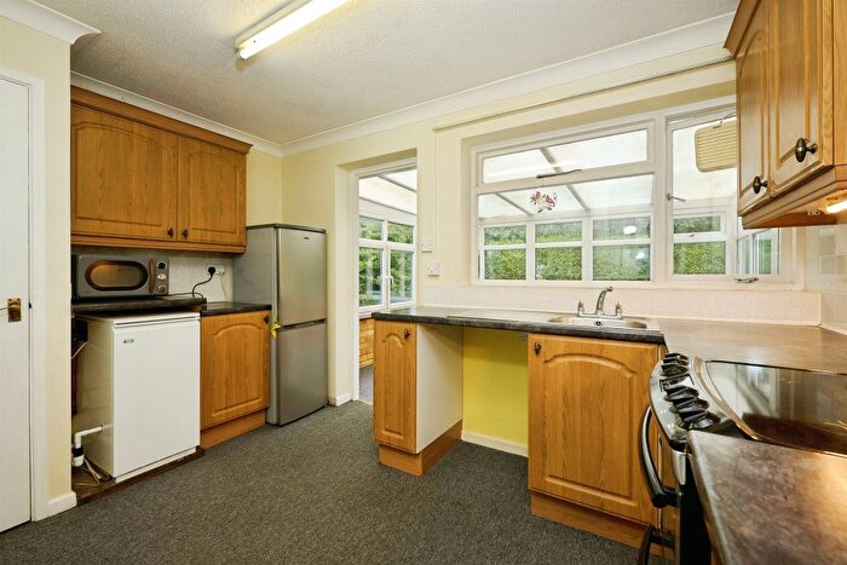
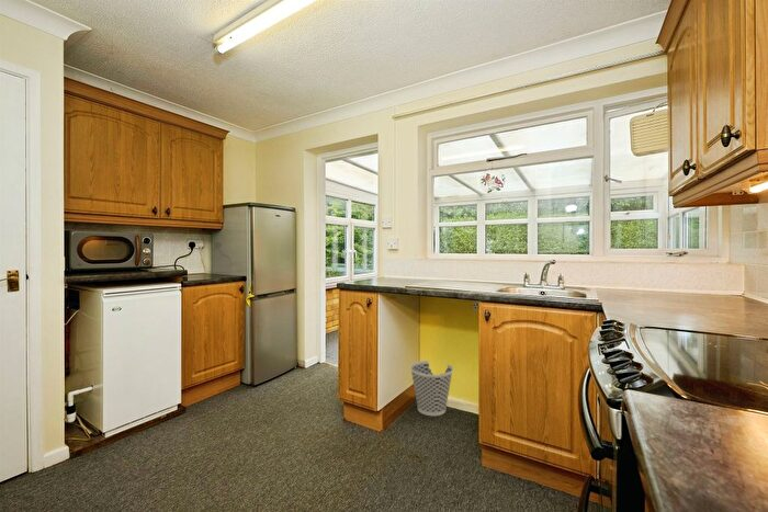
+ wastebasket [409,360,454,417]
